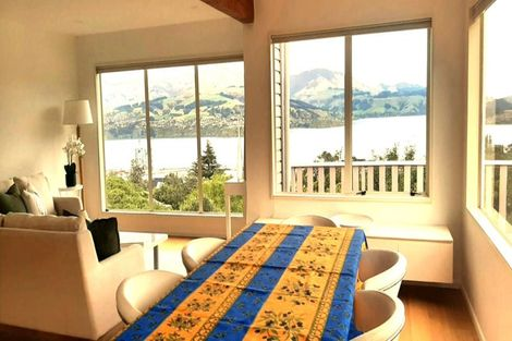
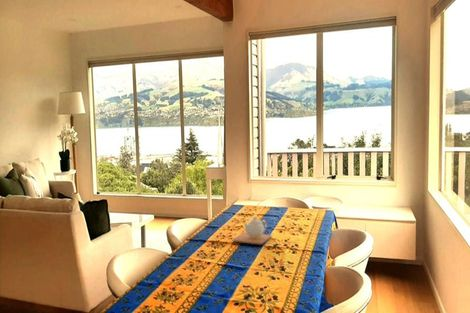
+ teapot [232,216,273,245]
